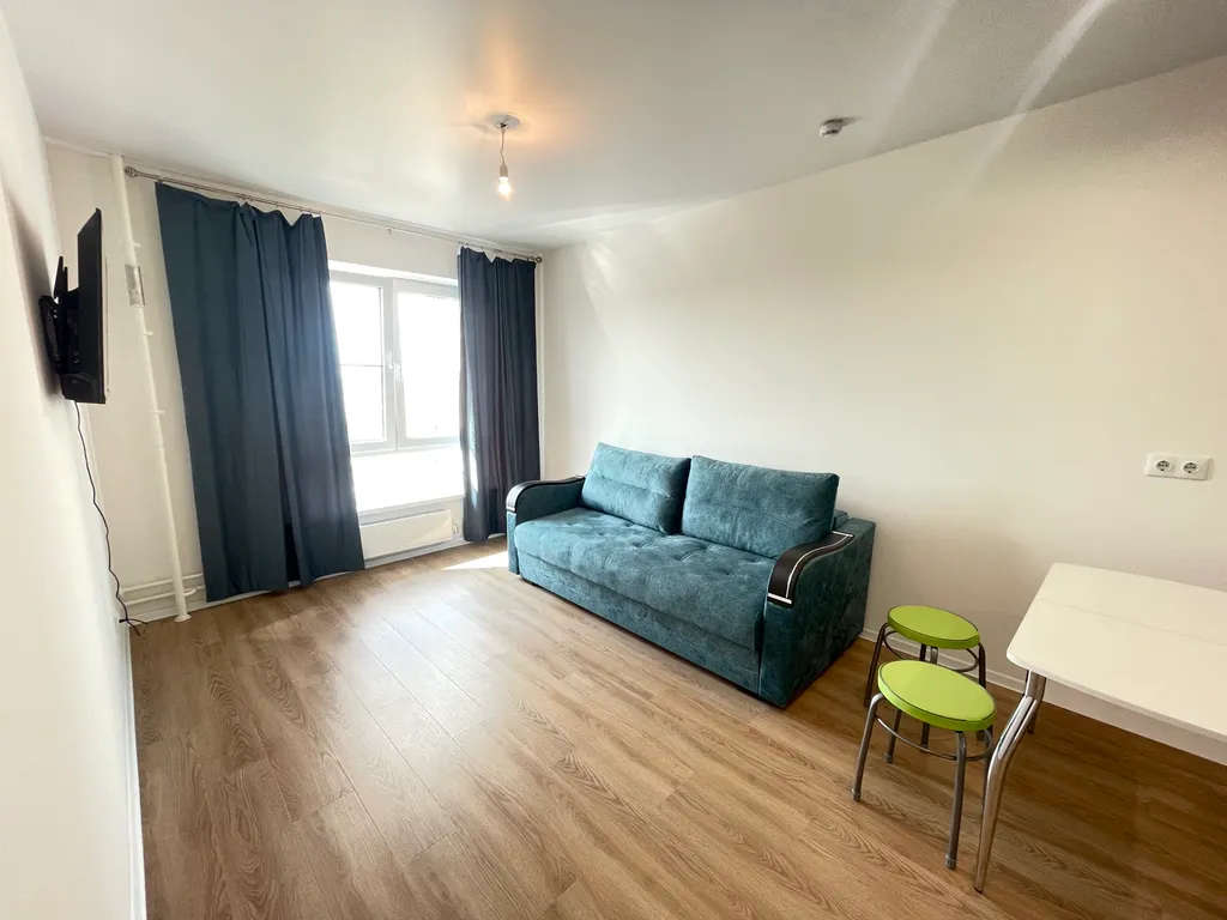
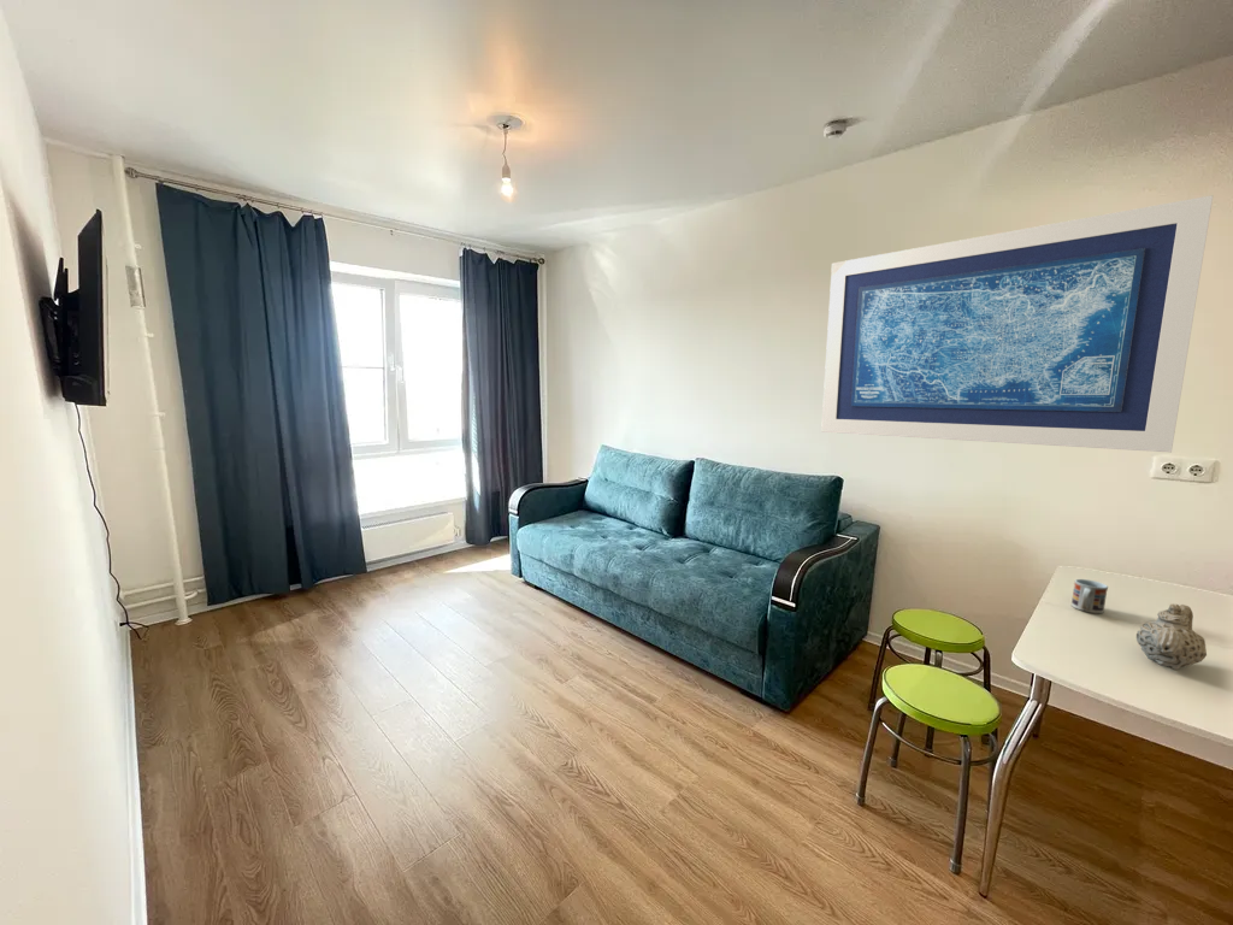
+ teapot [1135,602,1208,671]
+ wall art [820,194,1214,453]
+ cup [1070,578,1109,614]
